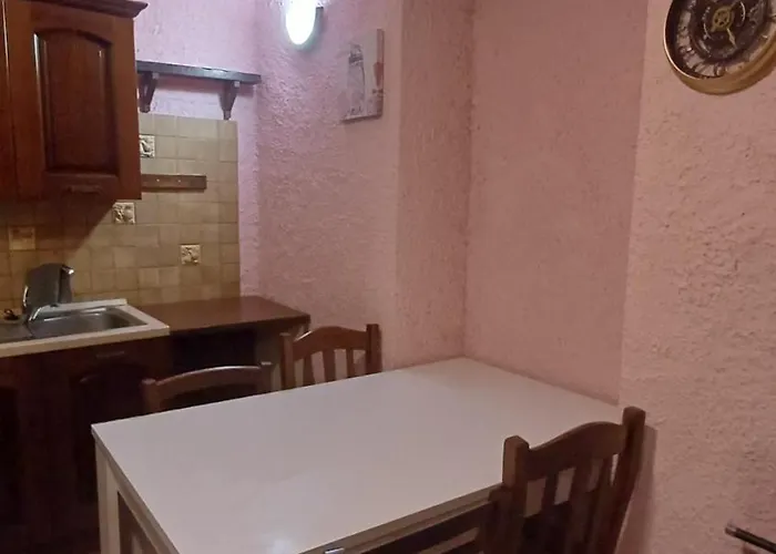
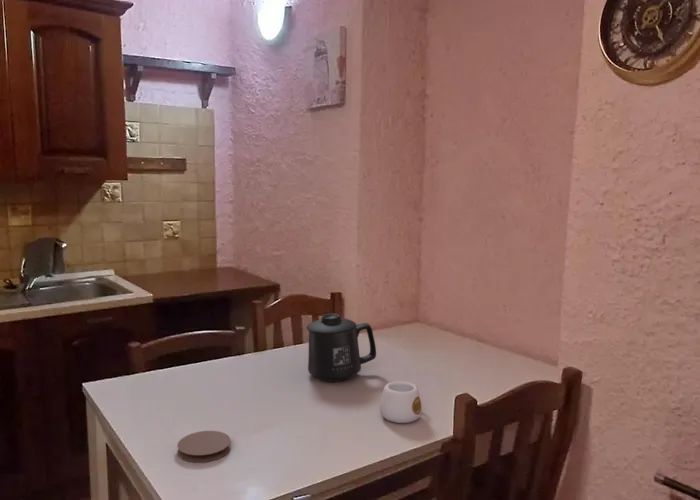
+ coaster [176,430,232,463]
+ mug [379,381,423,424]
+ mug [306,313,377,383]
